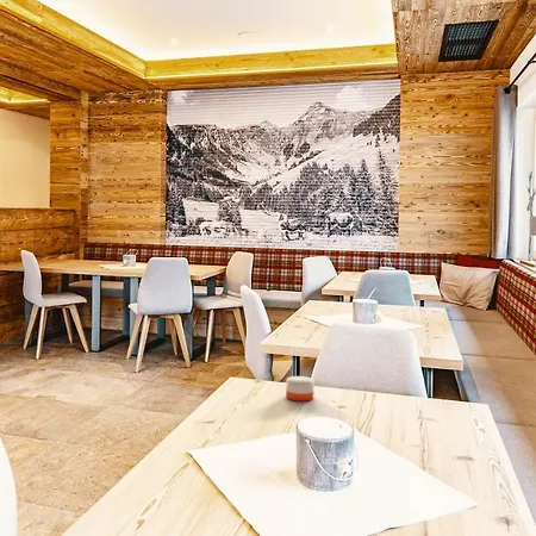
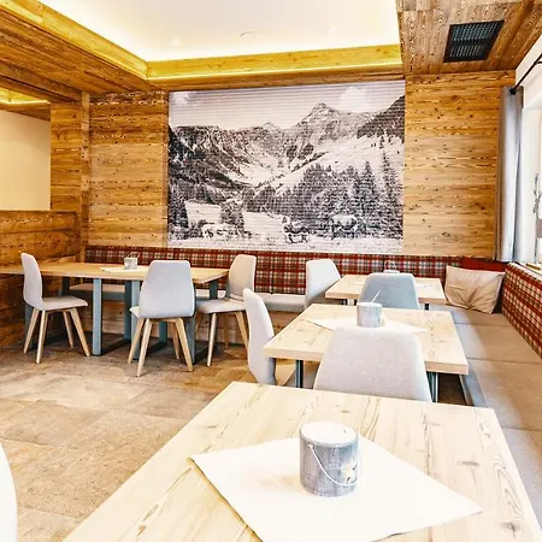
- candle [285,369,314,403]
